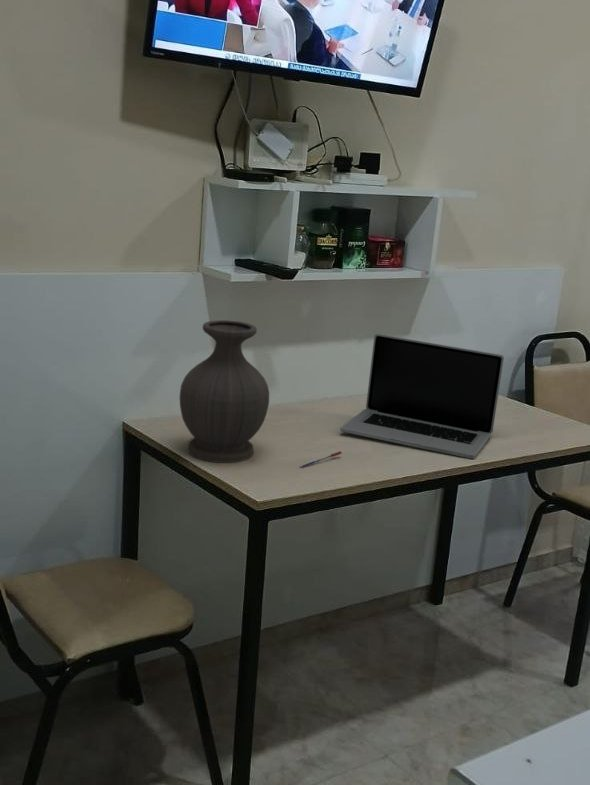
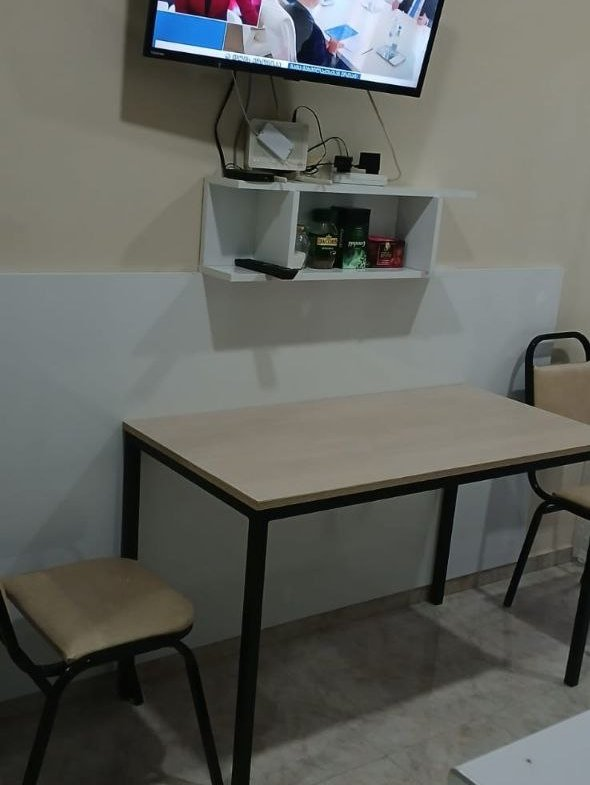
- vase [179,319,270,464]
- laptop [339,333,505,460]
- pen [298,450,343,468]
